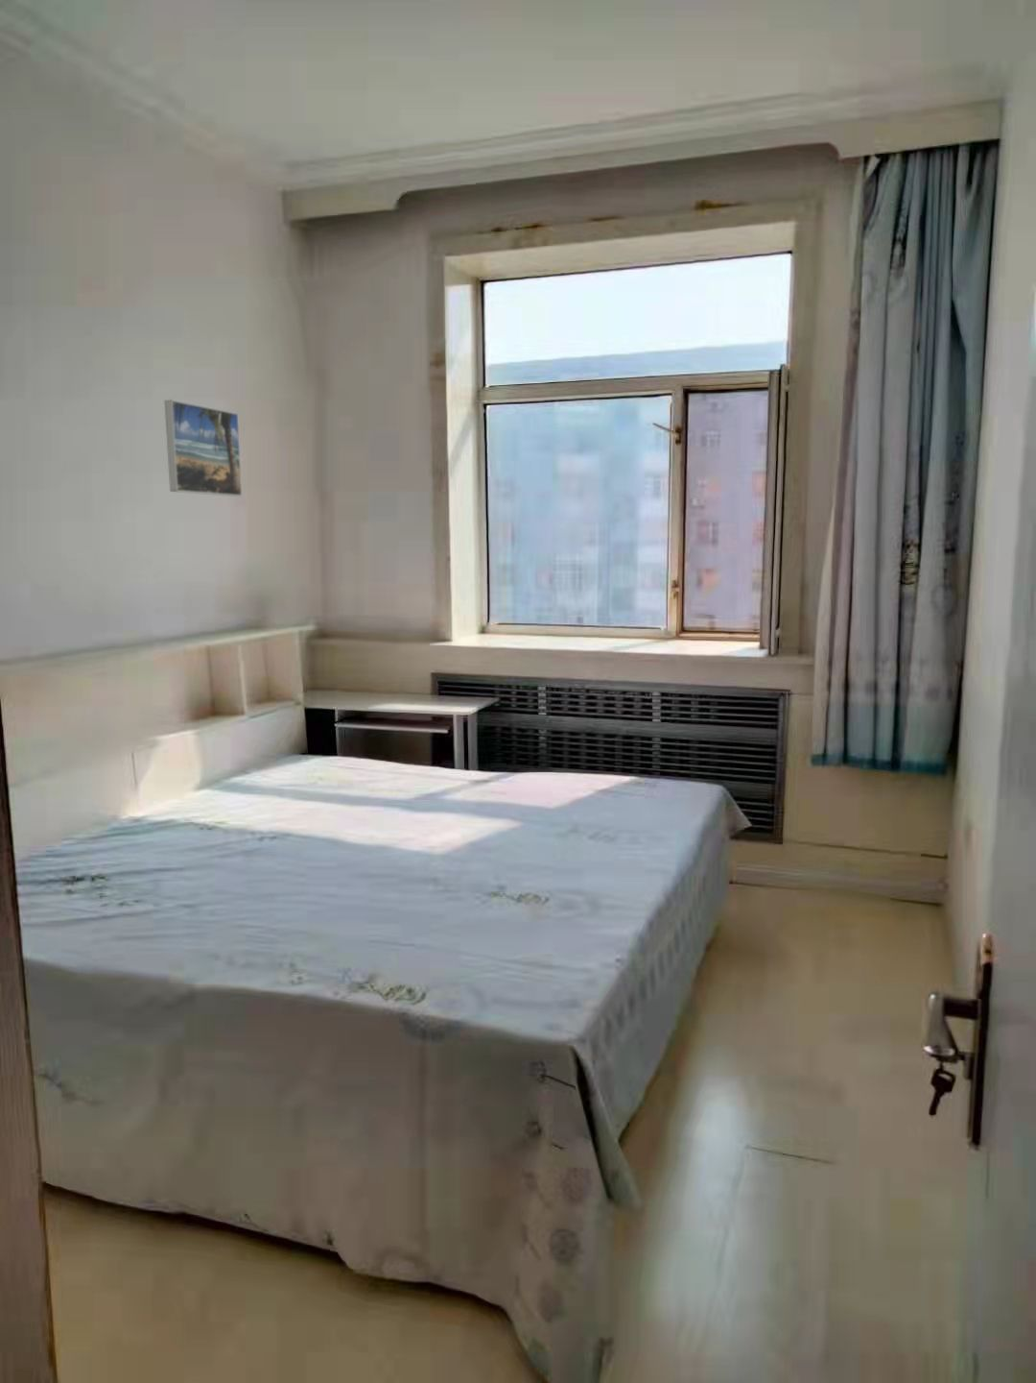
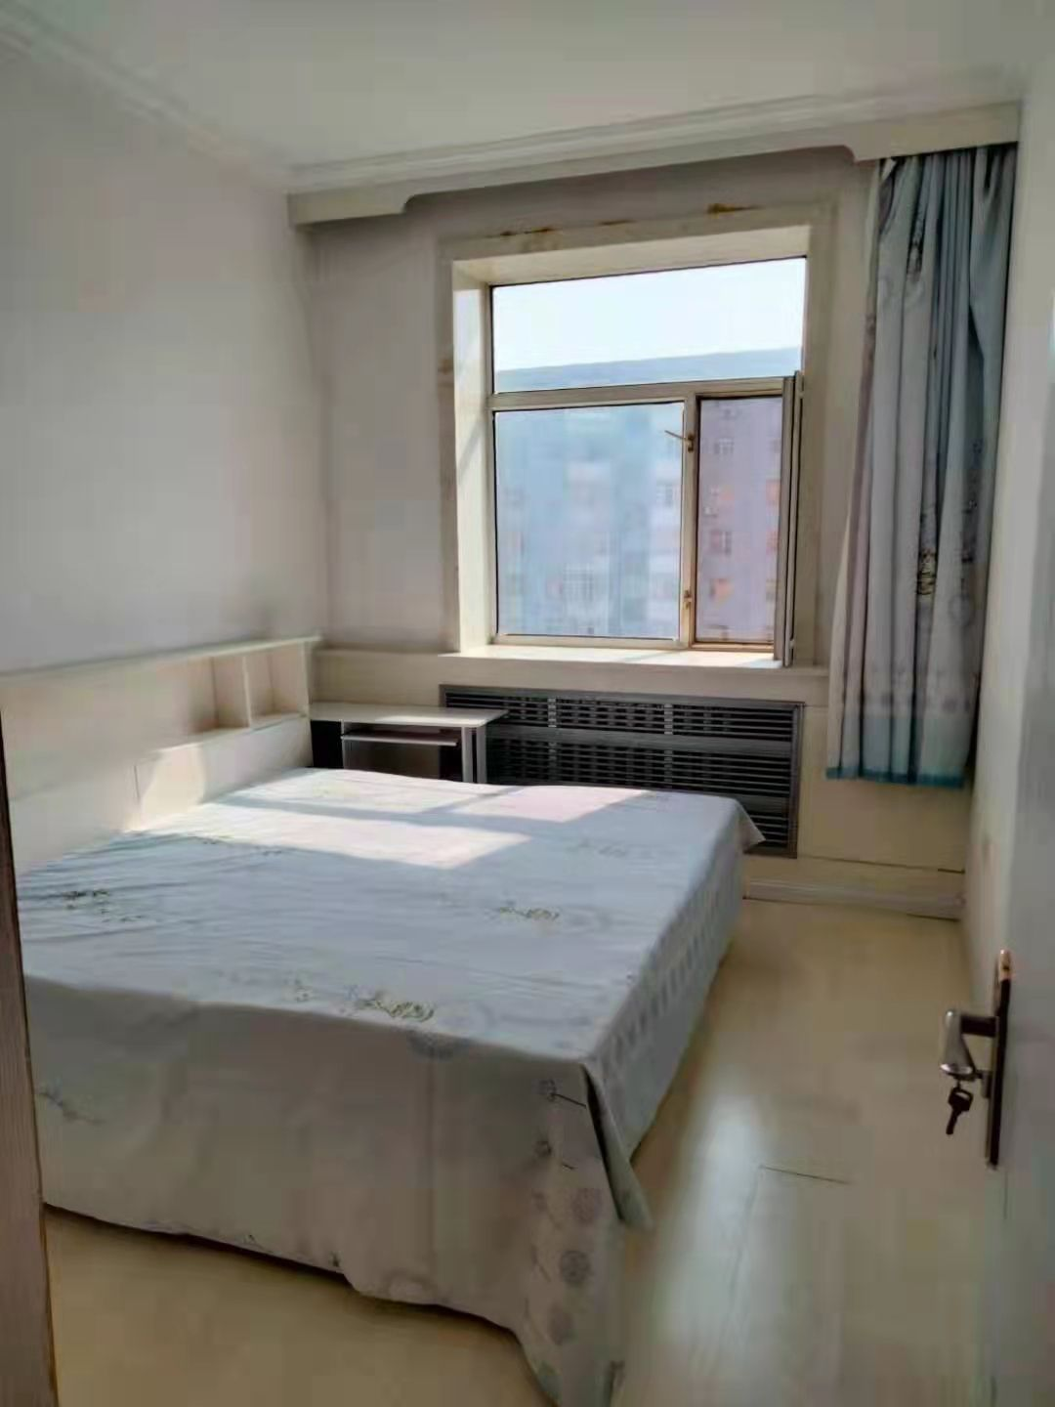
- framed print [164,399,243,498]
